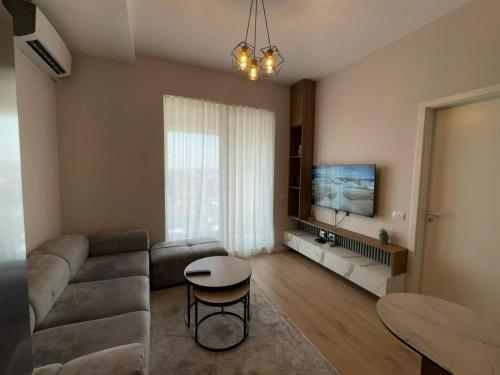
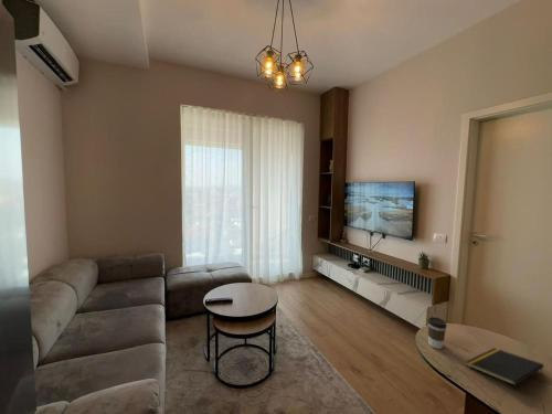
+ notepad [464,347,545,386]
+ coffee cup [426,316,448,350]
